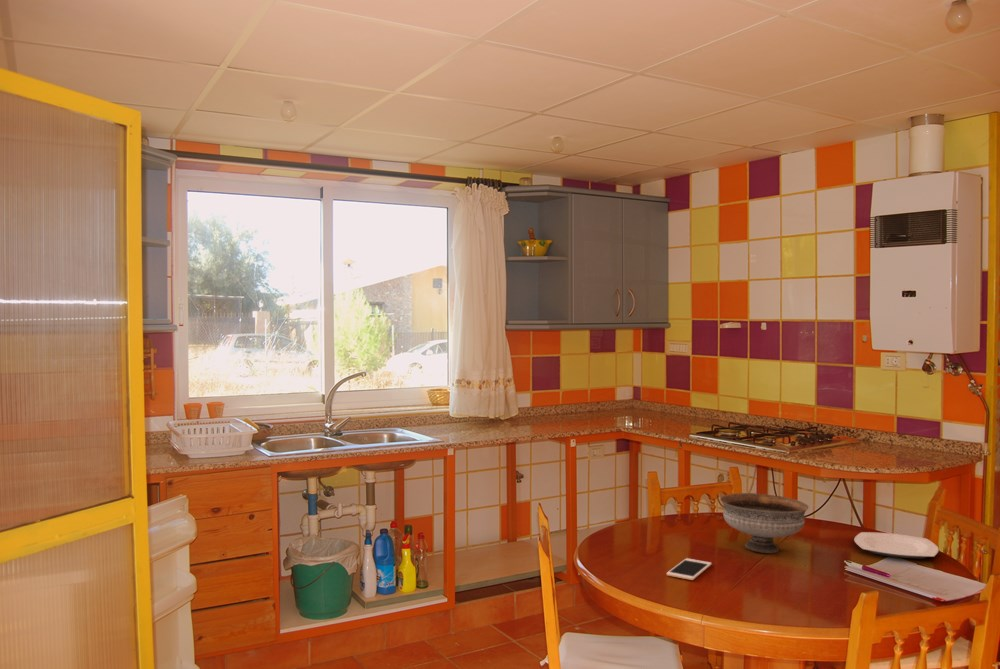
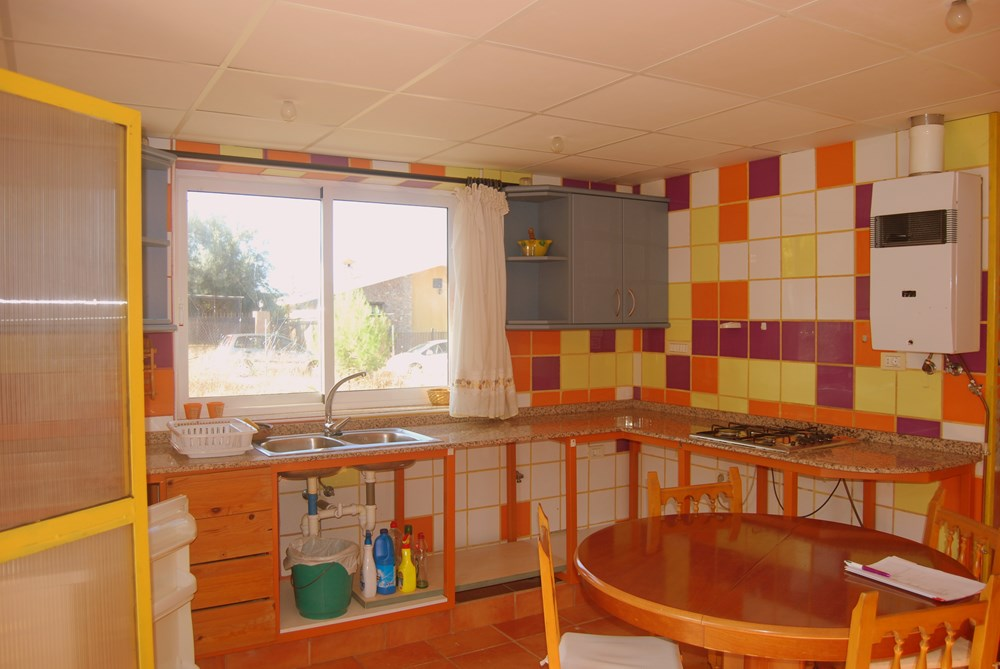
- plate [853,531,940,559]
- bowl [719,492,810,554]
- cell phone [666,557,713,581]
